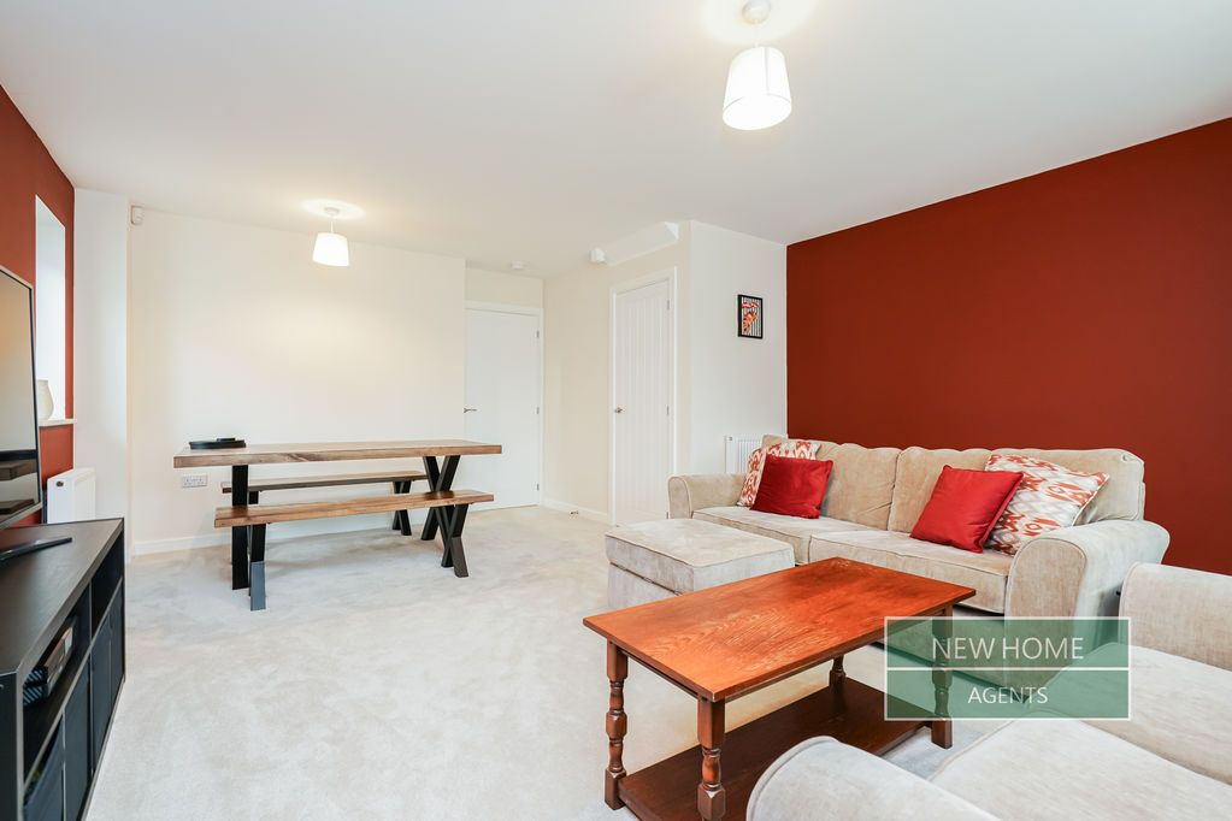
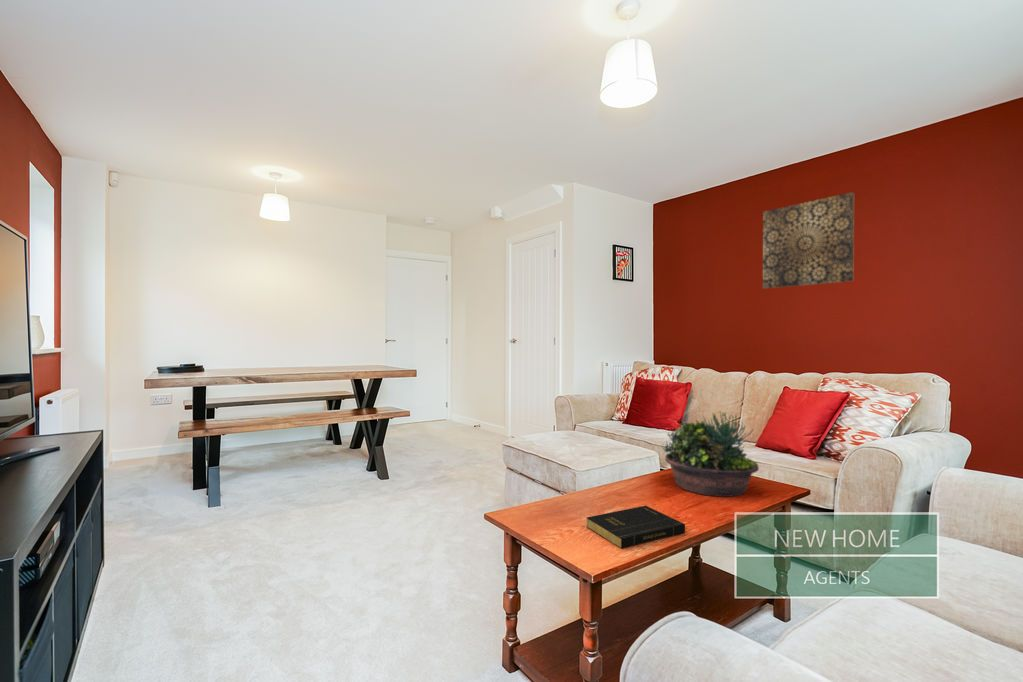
+ wall art [762,191,855,289]
+ succulent planter [660,411,760,498]
+ book [585,505,686,549]
